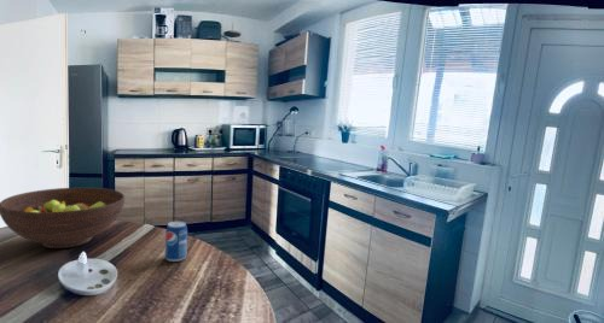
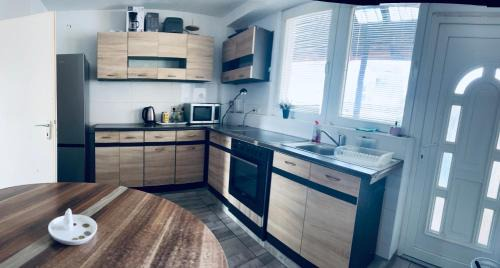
- fruit bowl [0,187,126,249]
- beverage can [164,221,188,263]
